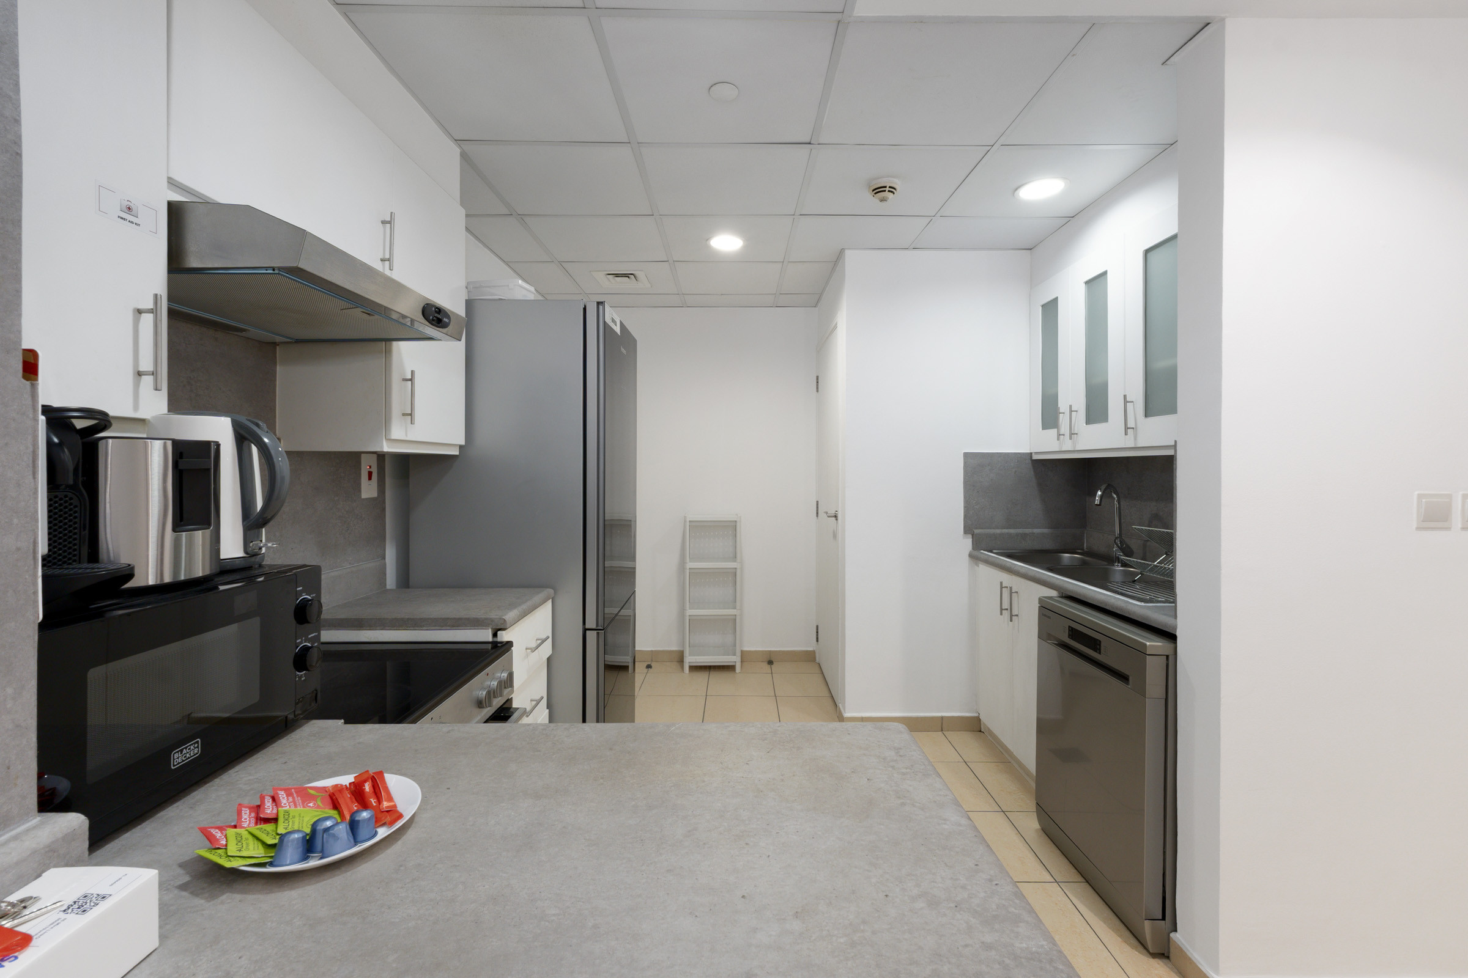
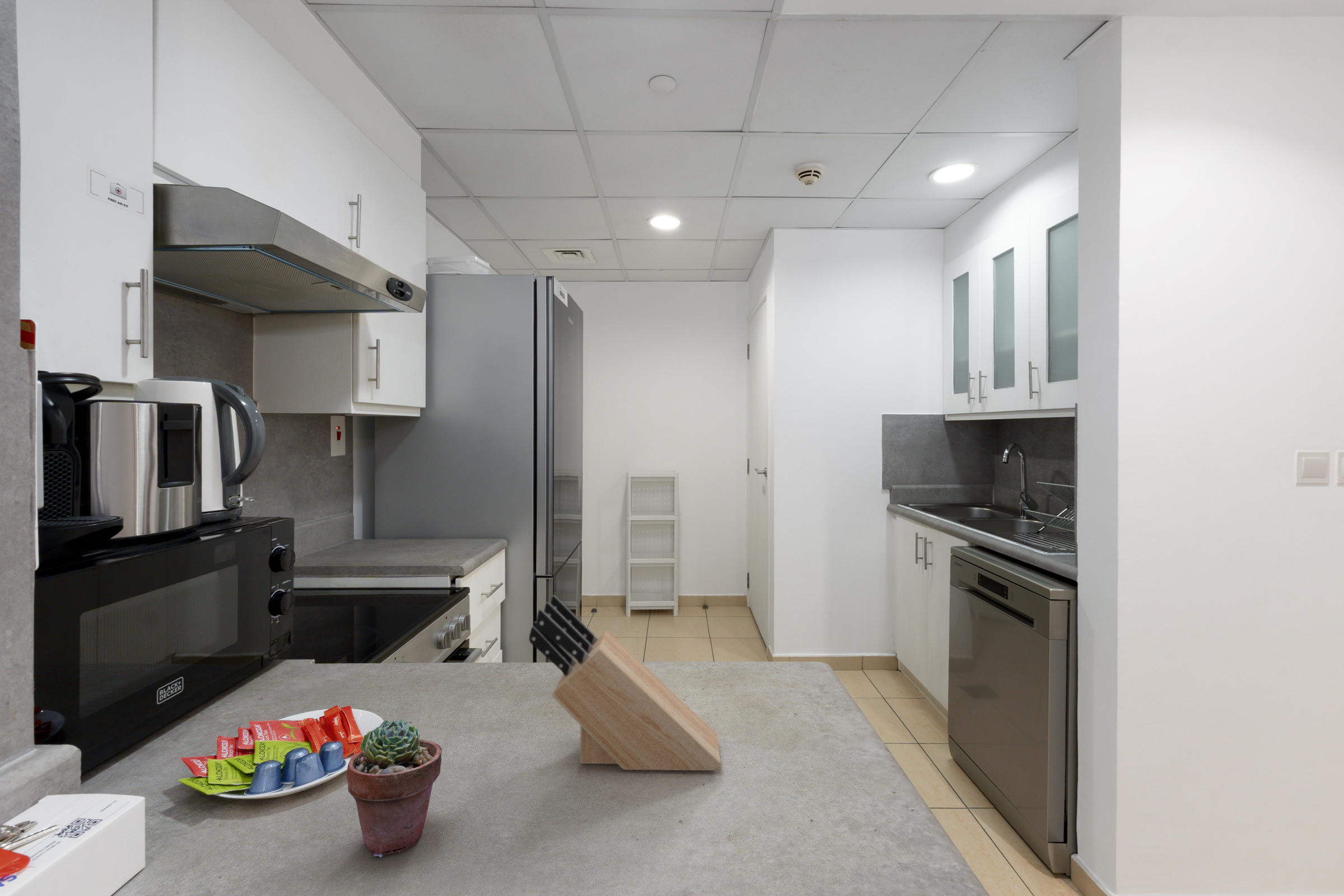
+ potted succulent [346,718,442,858]
+ knife block [529,595,721,771]
